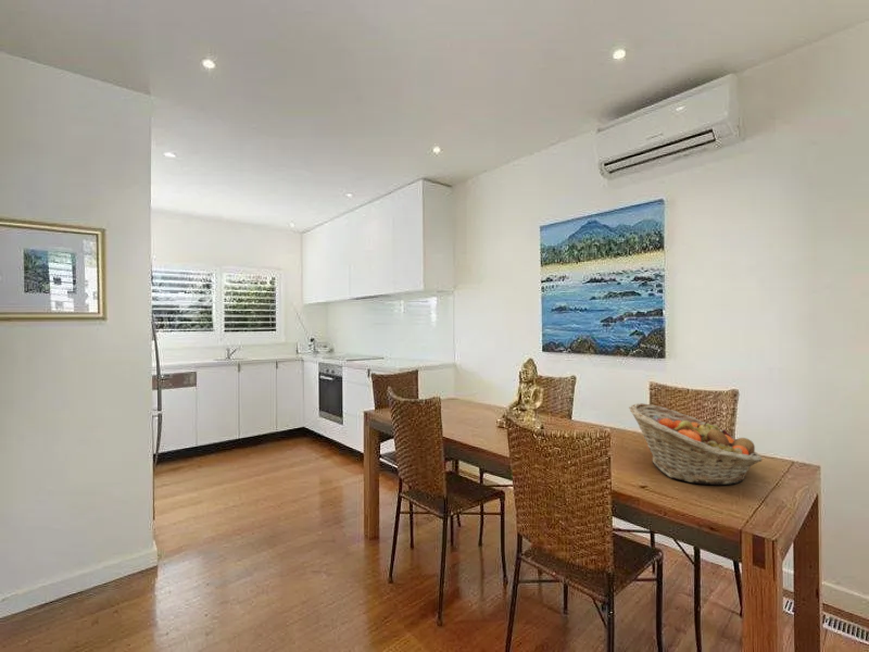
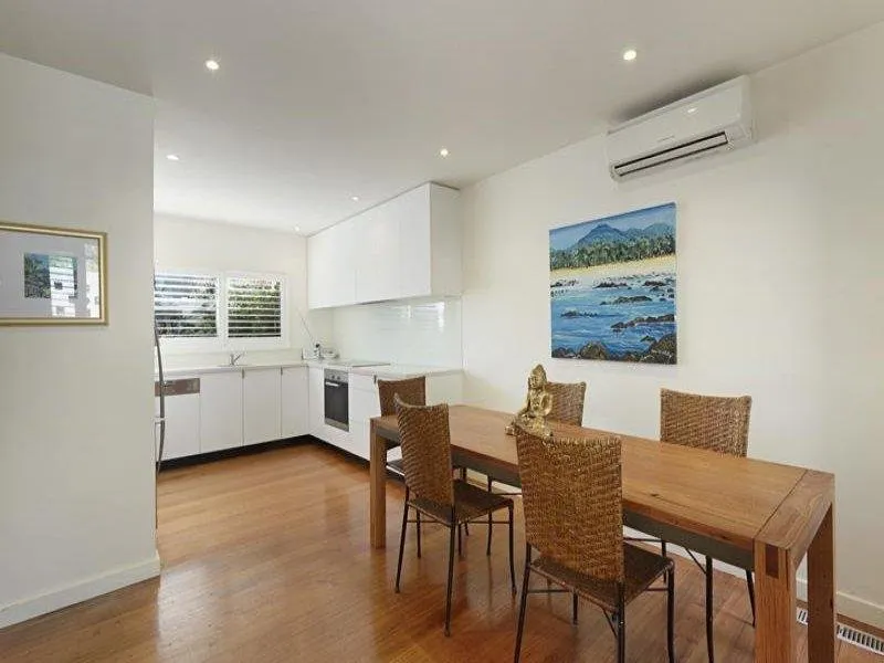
- fruit basket [628,402,764,486]
